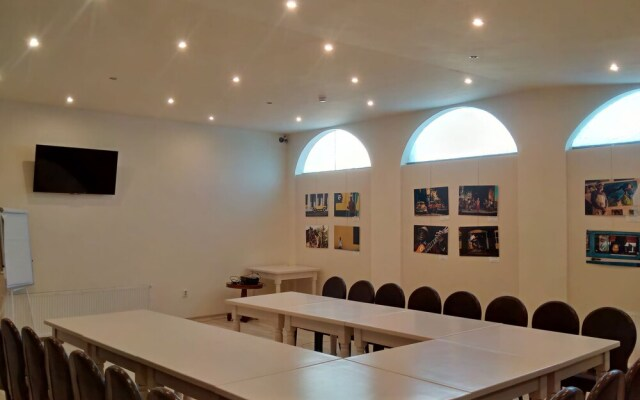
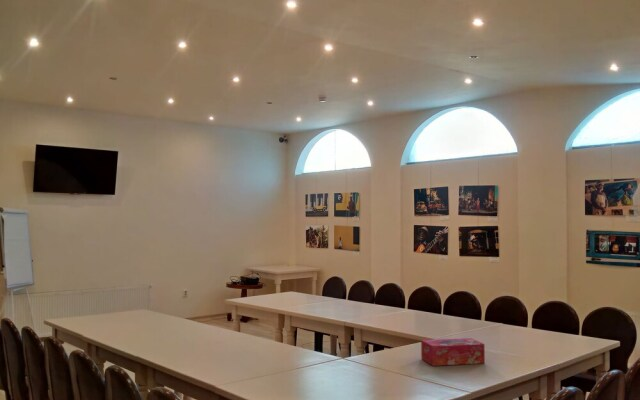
+ tissue box [420,337,486,367]
